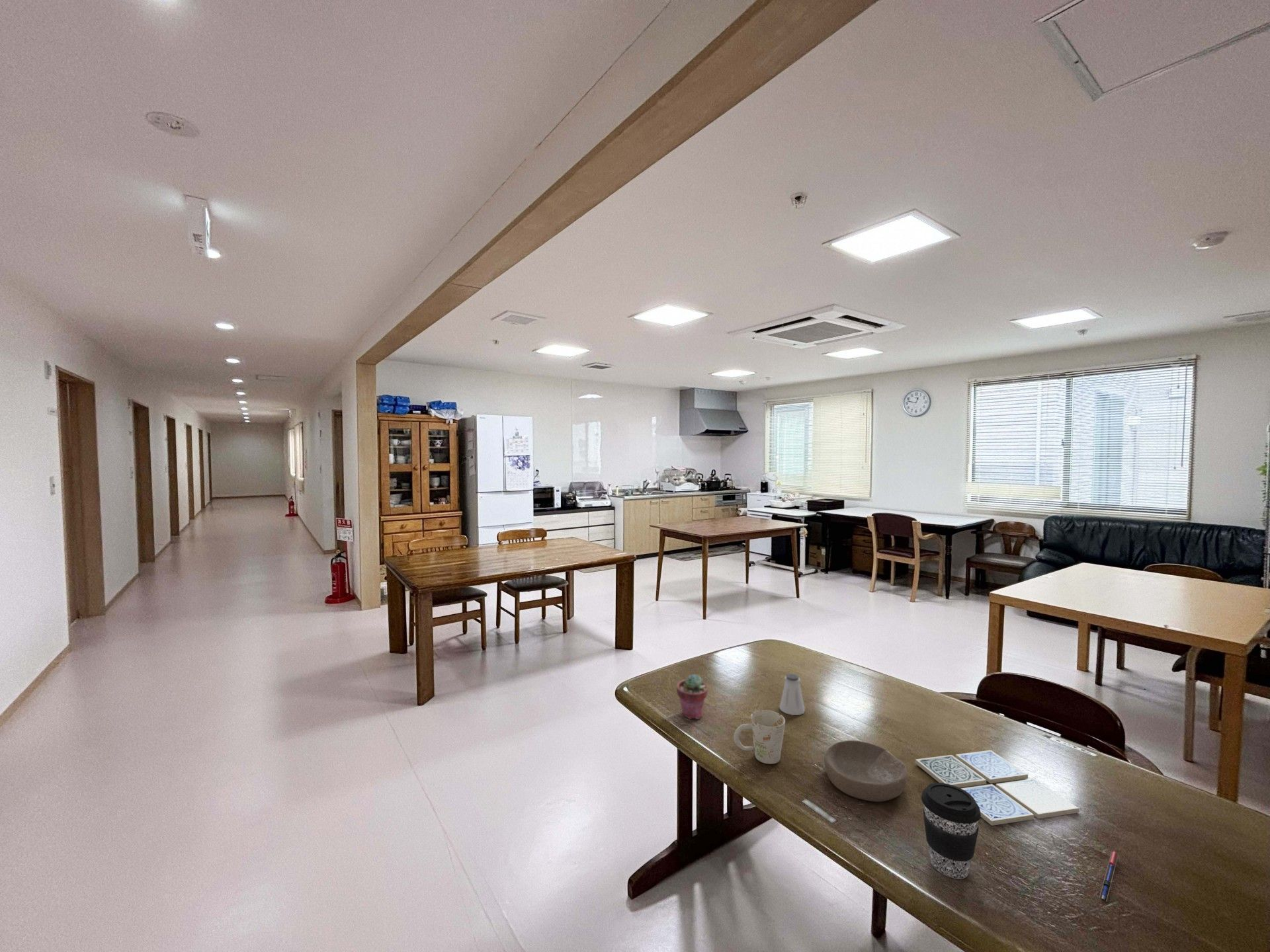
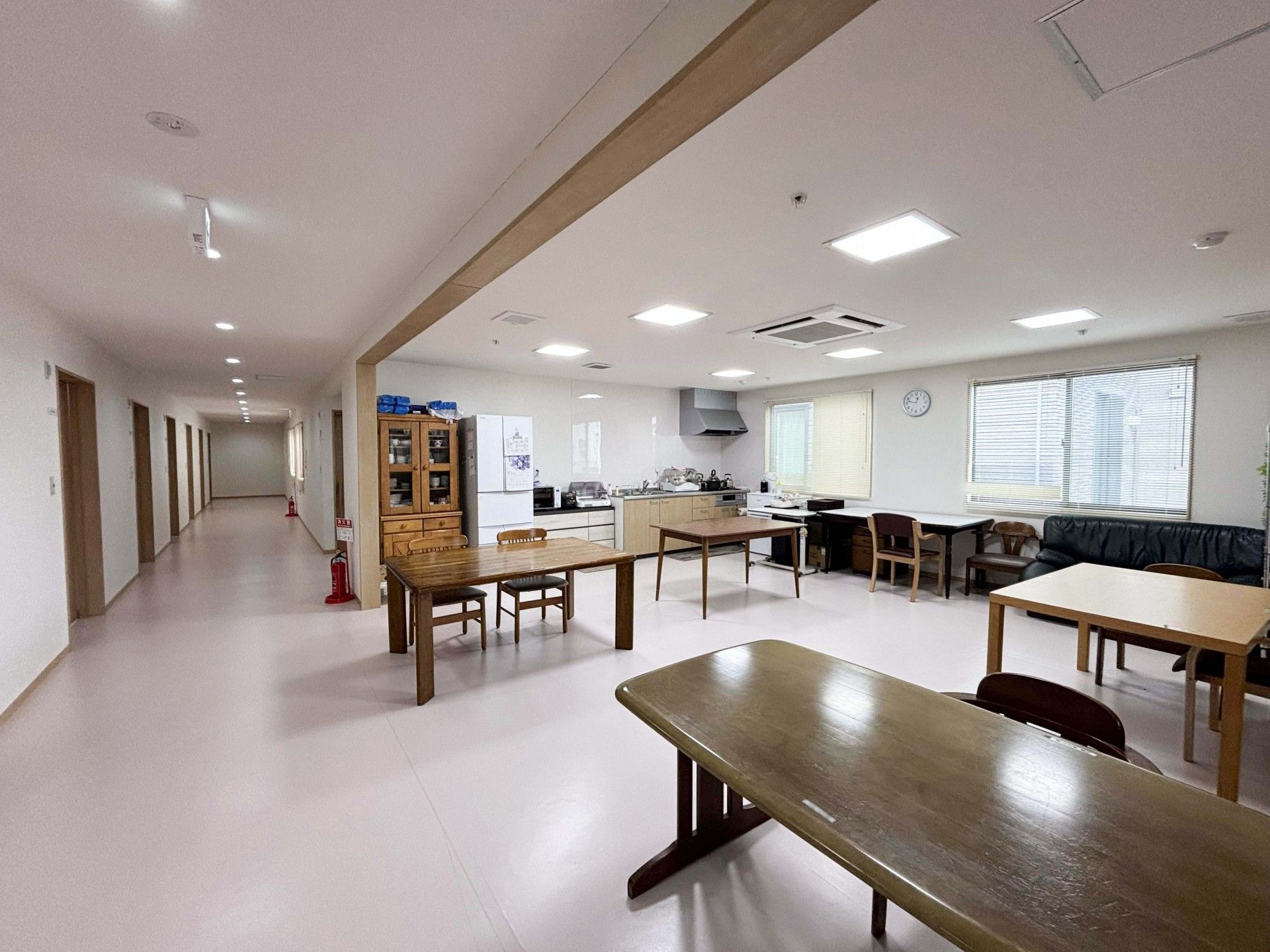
- coffee cup [921,782,981,879]
- saltshaker [779,673,806,716]
- potted succulent [676,674,708,720]
- drink coaster [915,750,1079,826]
- mug [733,709,786,765]
- pen [1099,851,1119,902]
- bowl [824,740,908,803]
